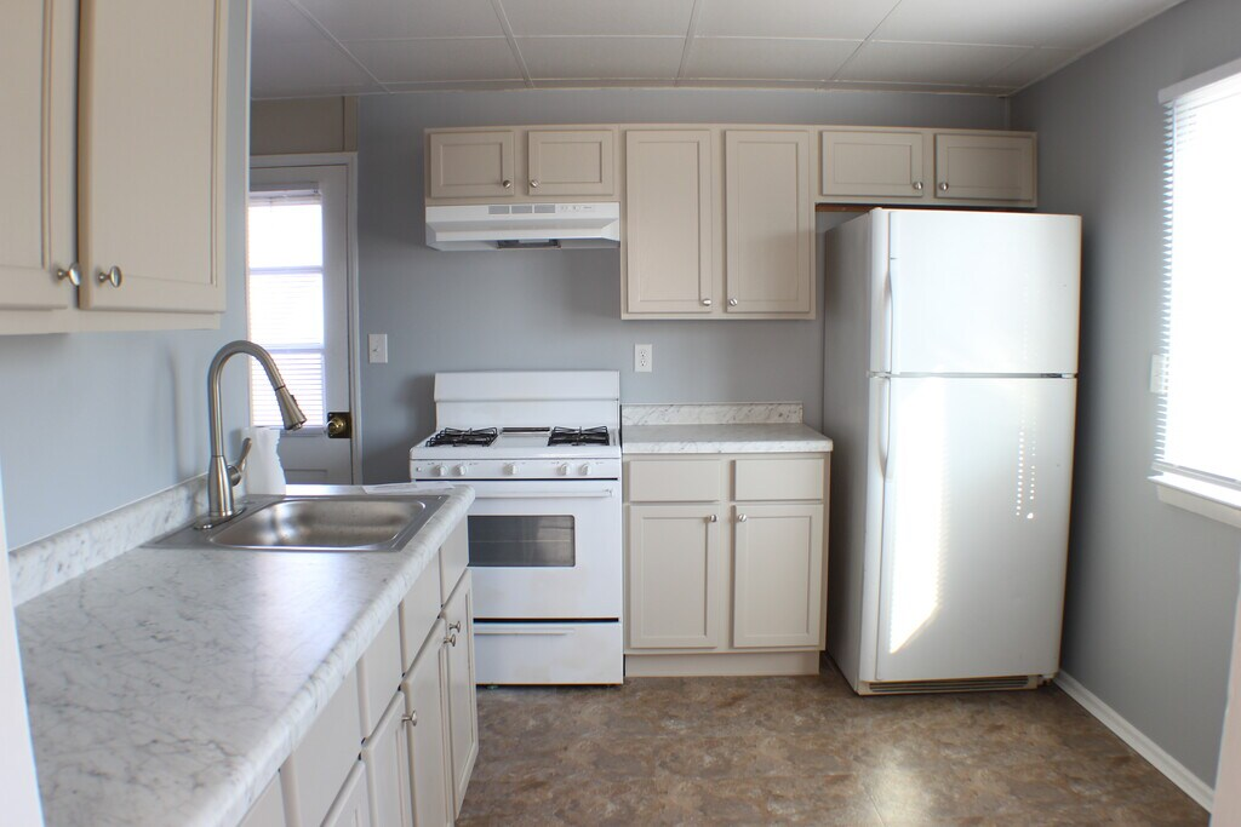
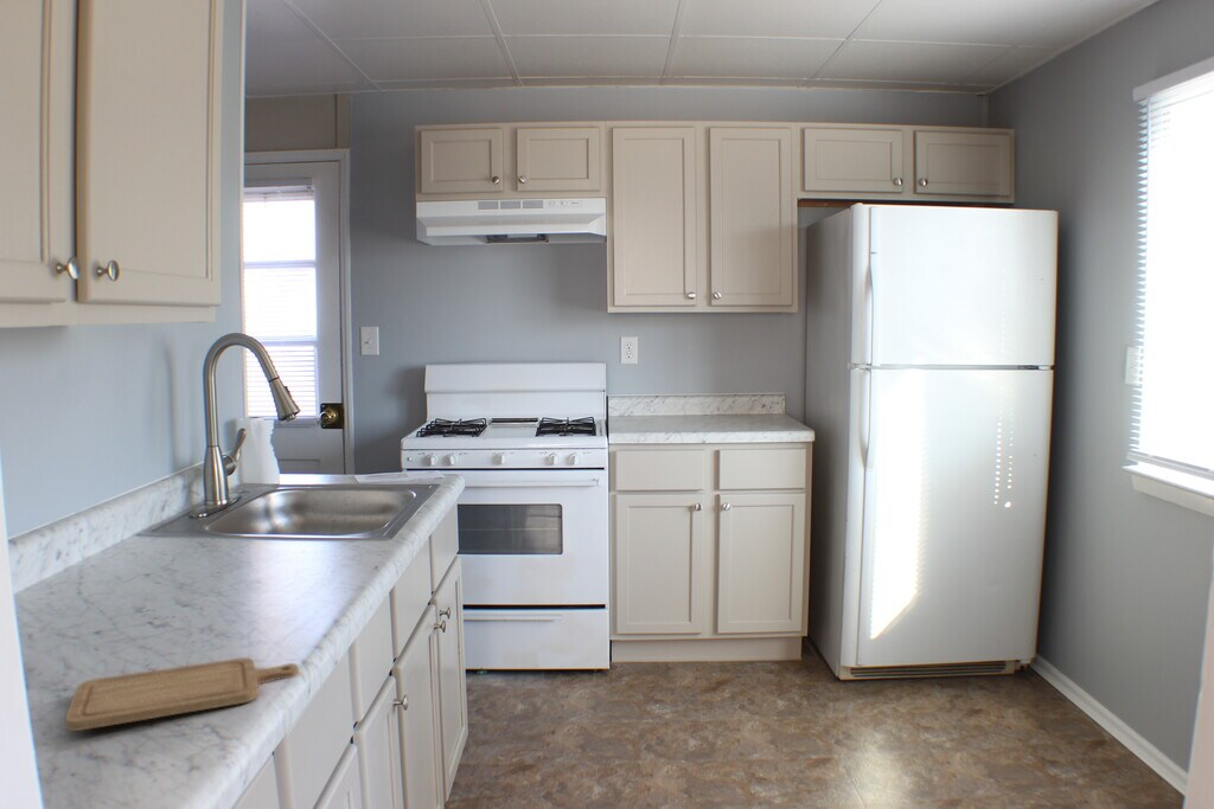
+ chopping board [64,656,300,732]
